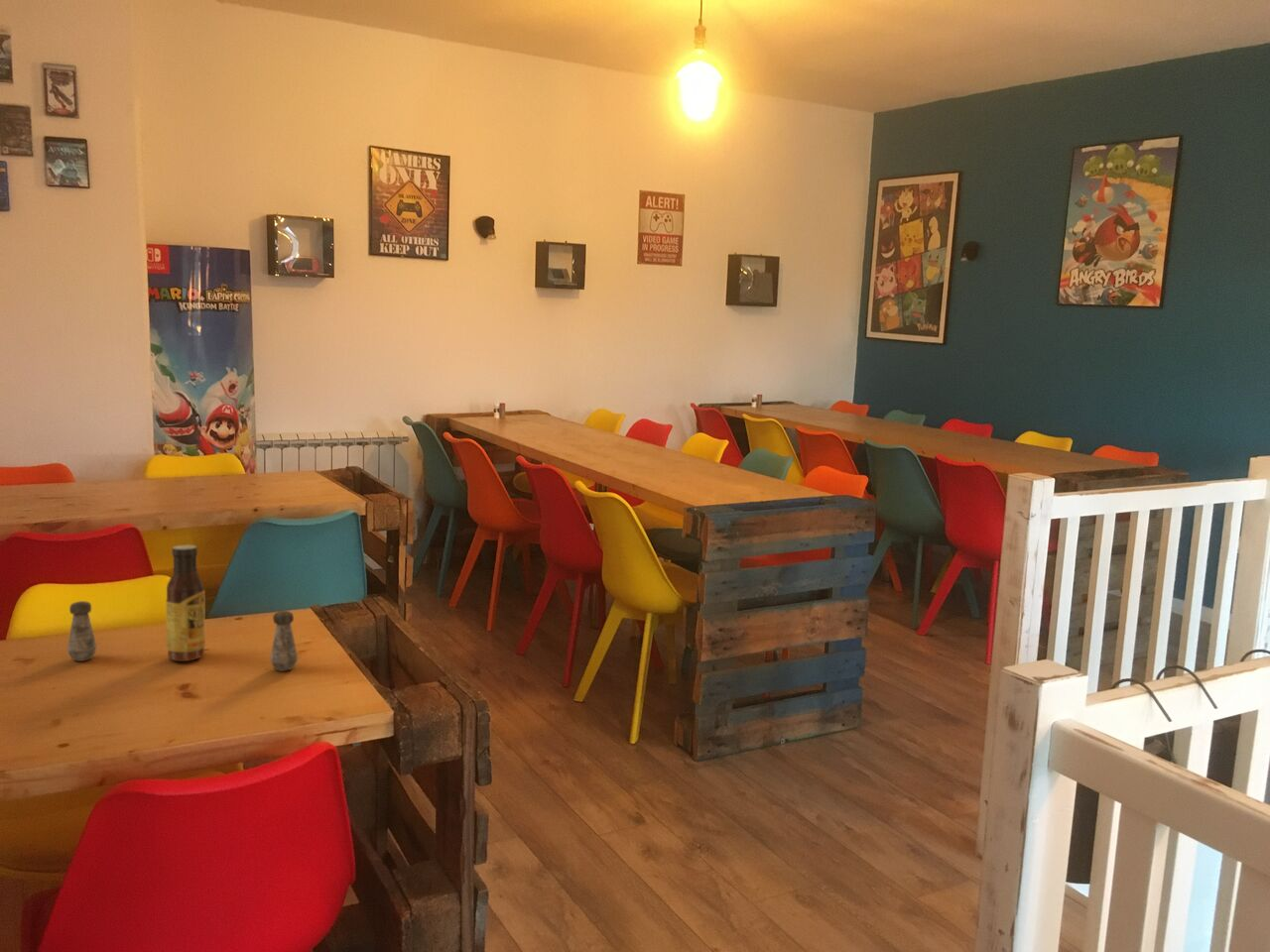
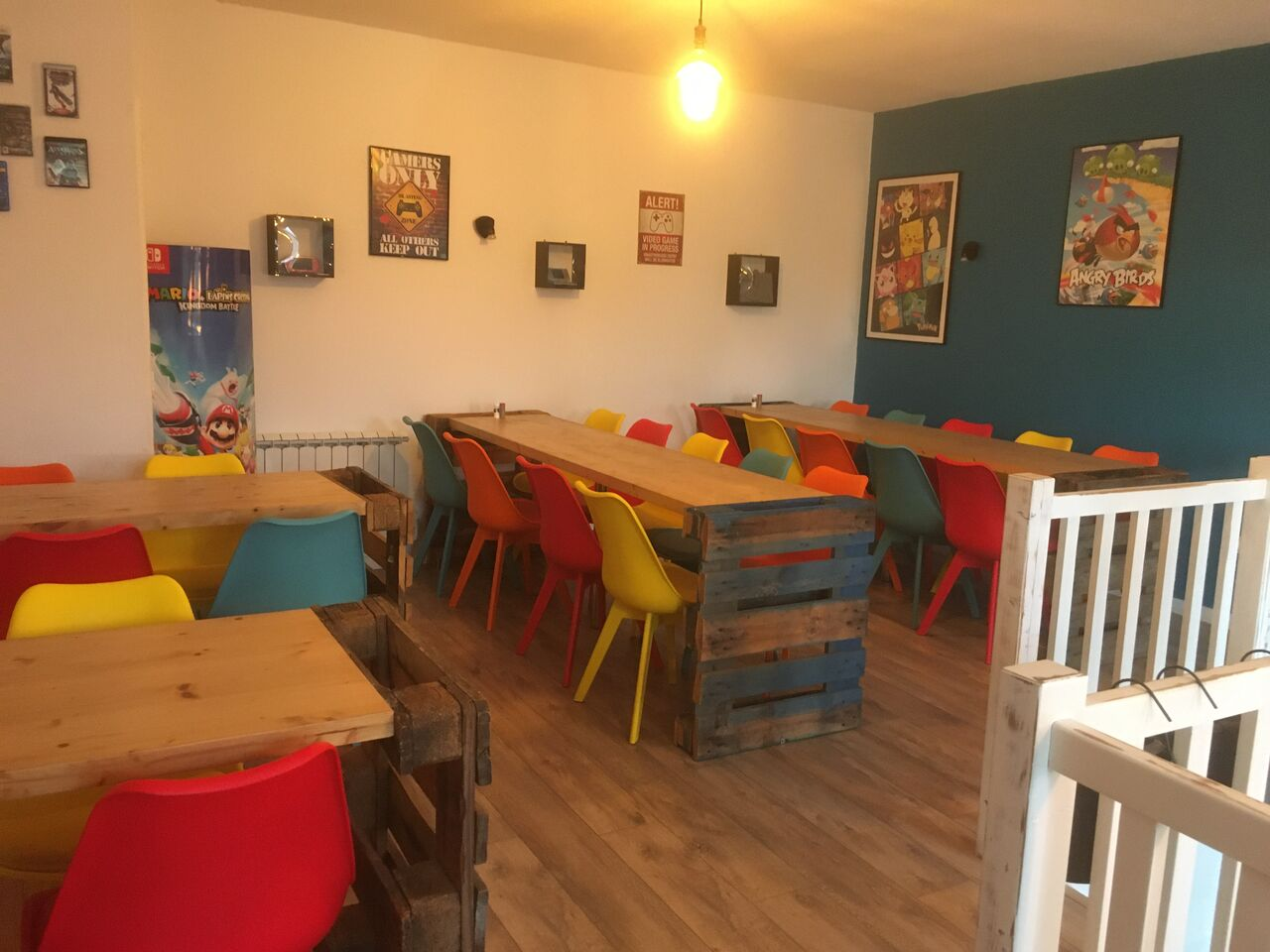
- sauce bottle [165,543,206,662]
- salt shaker [66,600,97,662]
- salt shaker [270,610,299,672]
